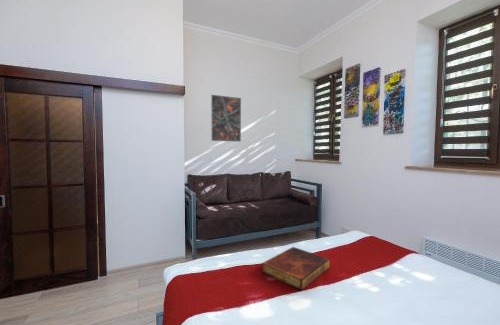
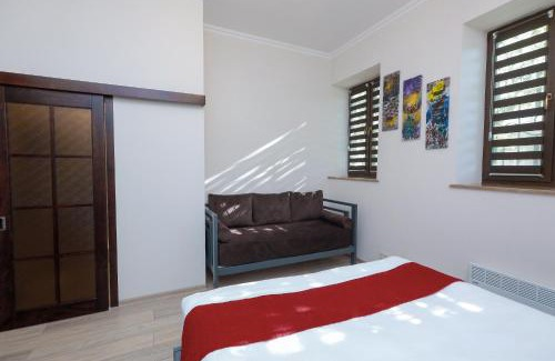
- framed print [210,93,242,143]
- book [261,246,331,291]
